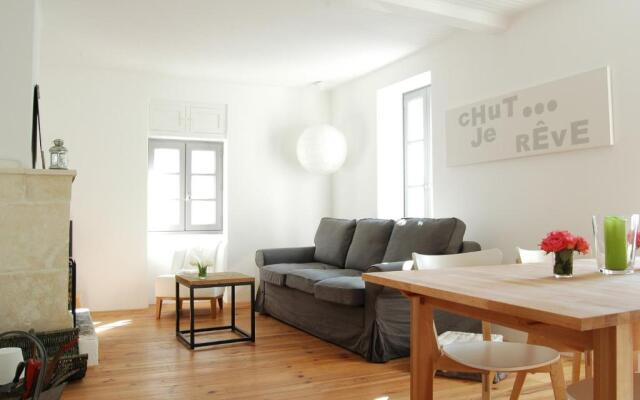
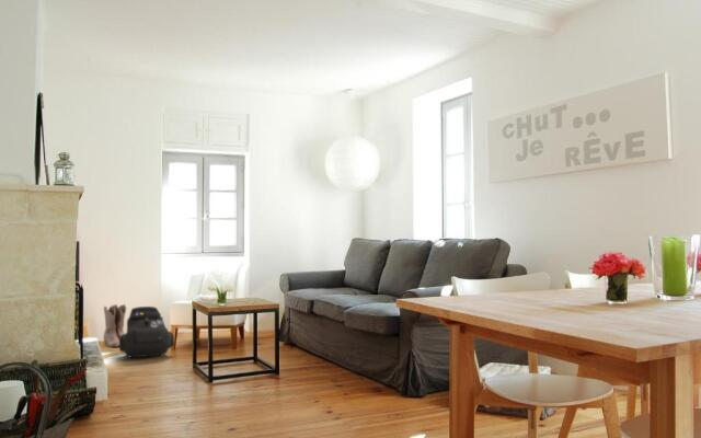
+ backpack [118,306,175,358]
+ boots [103,303,127,348]
